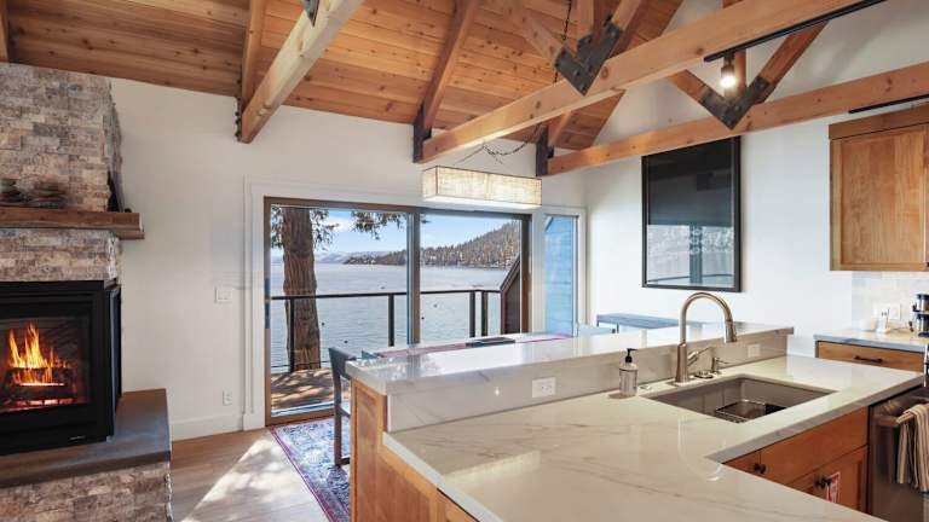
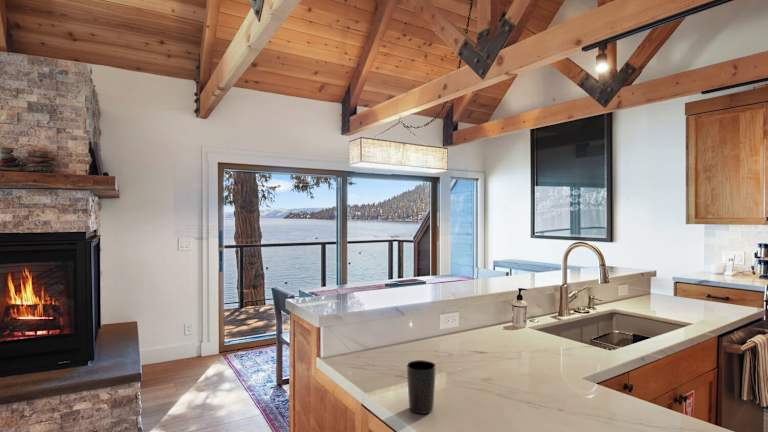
+ cup [406,359,437,415]
